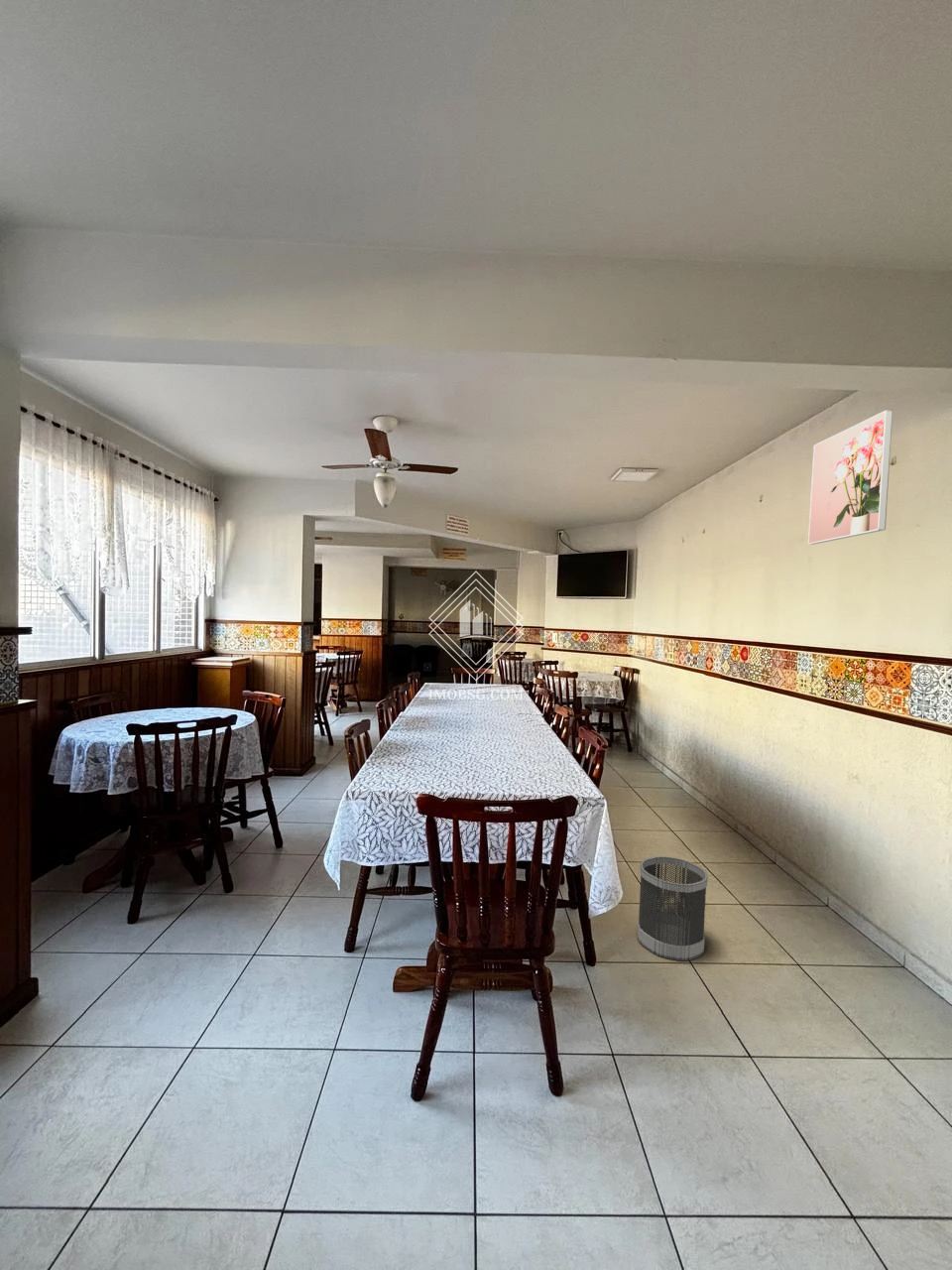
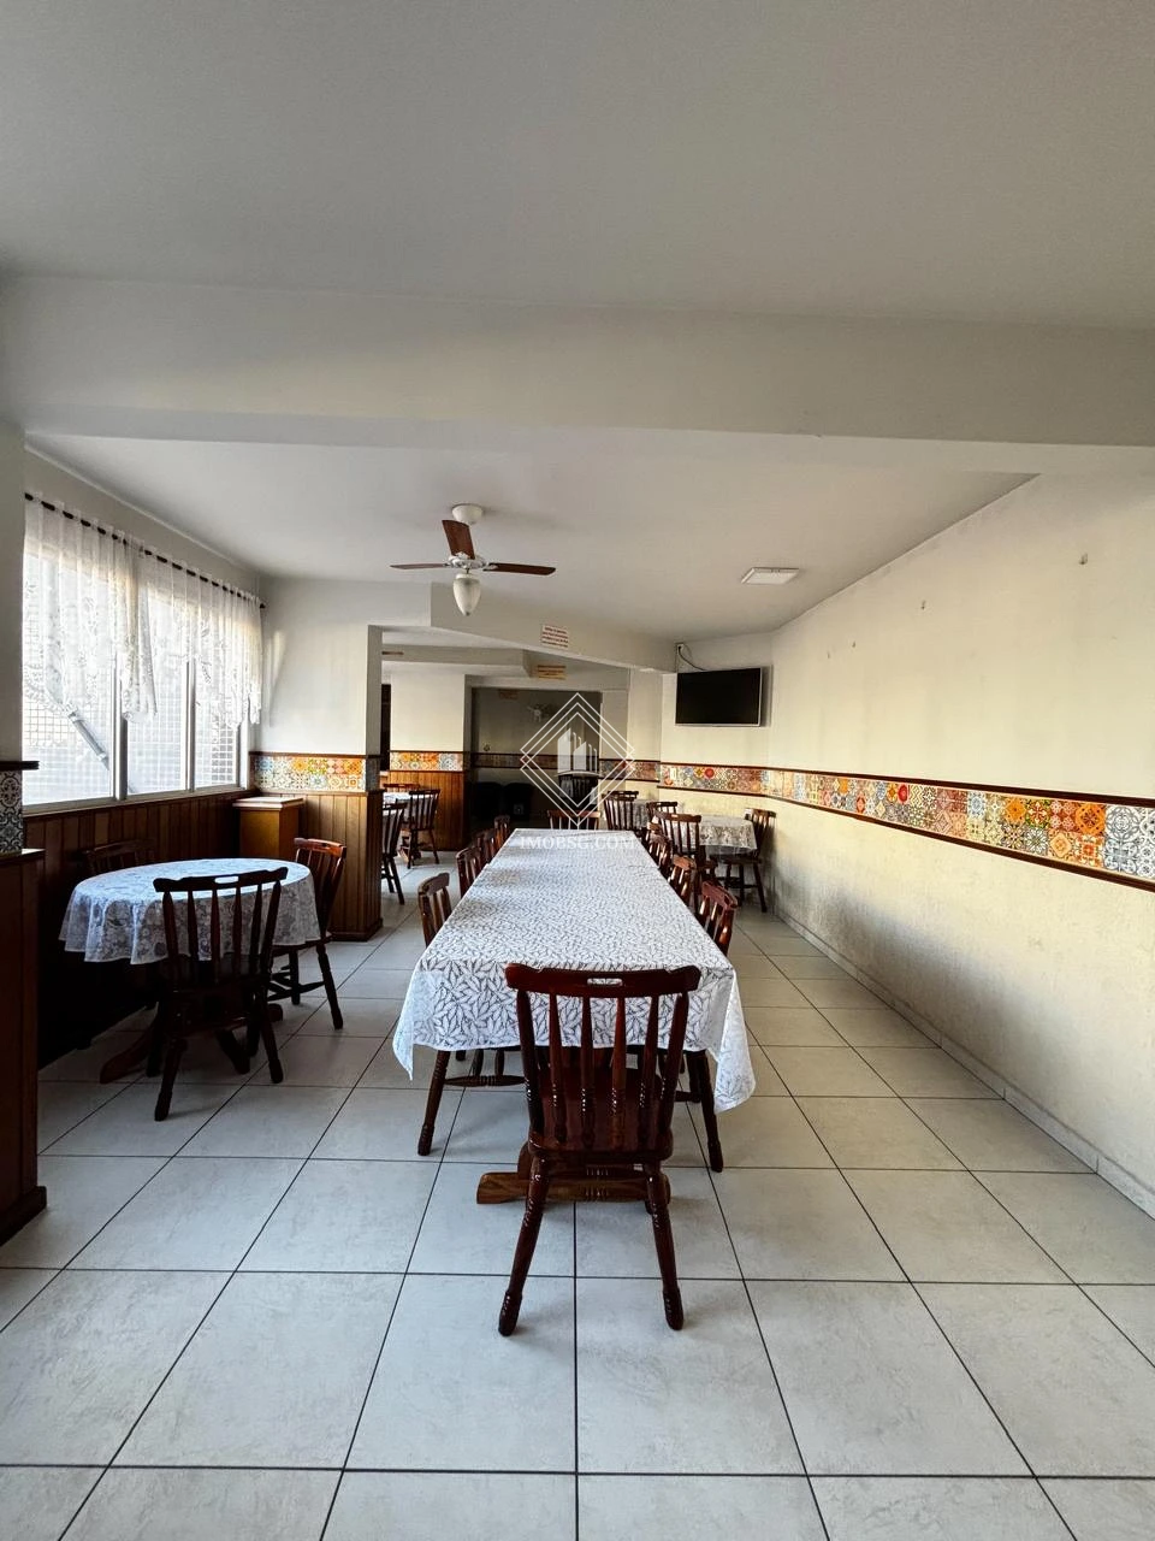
- wastebasket [637,855,709,962]
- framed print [807,409,893,546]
